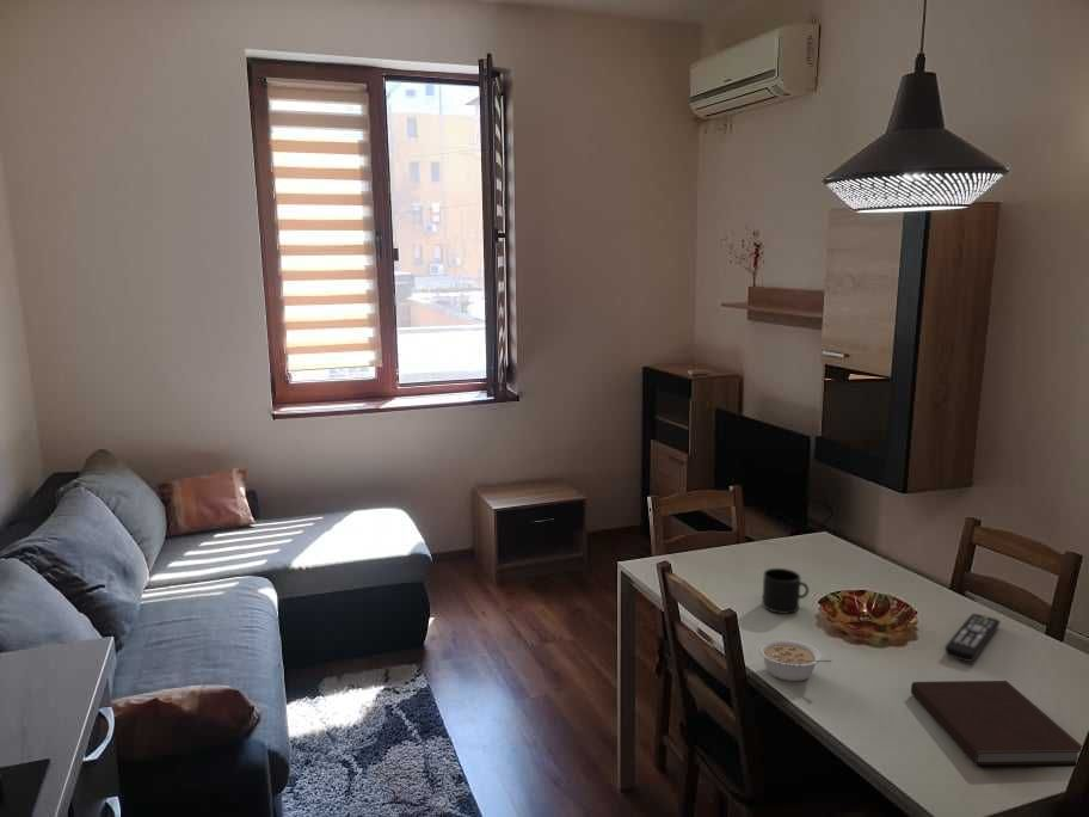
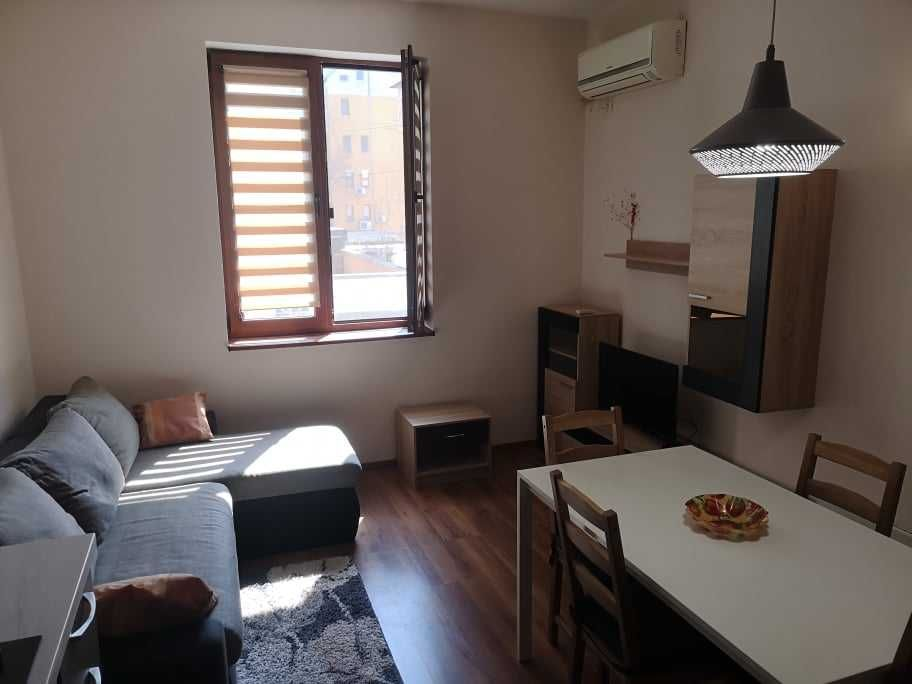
- mug [761,567,810,615]
- notebook [910,680,1083,769]
- legume [757,638,832,682]
- remote control [943,613,1001,663]
